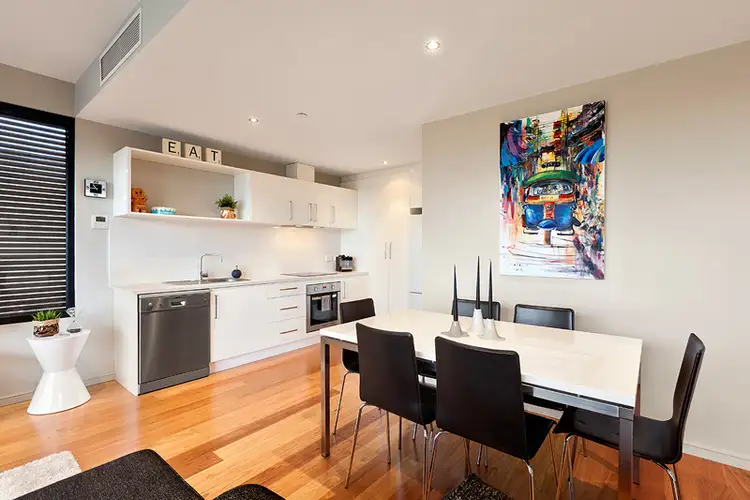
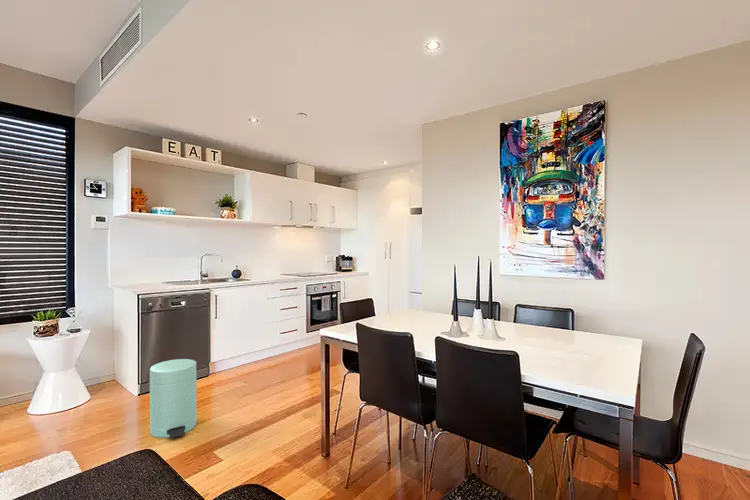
+ trash can [149,358,197,439]
